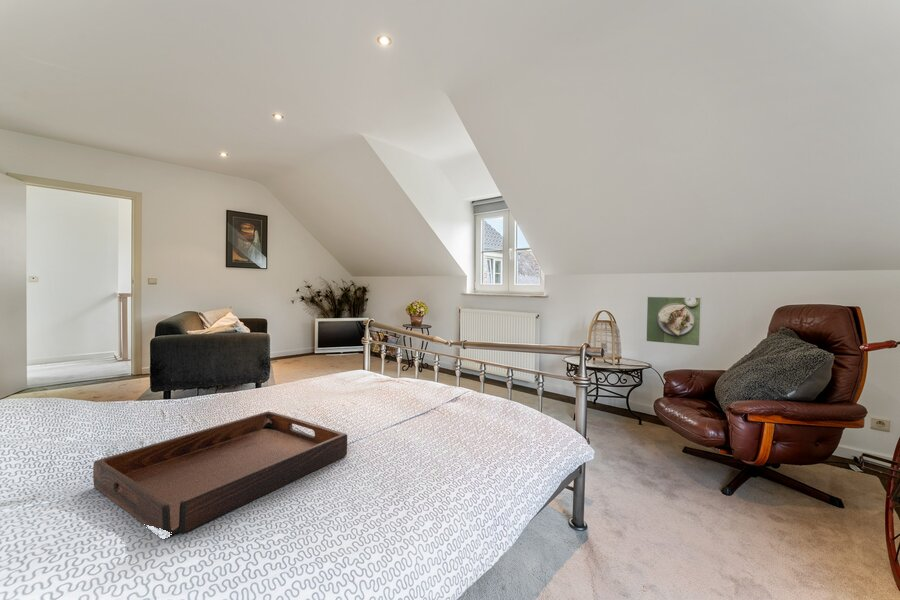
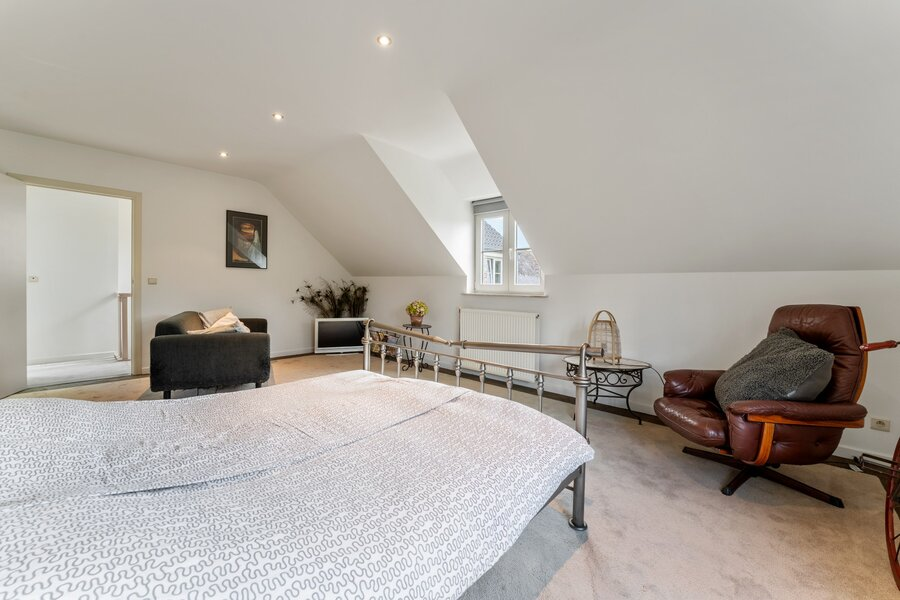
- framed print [645,296,703,347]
- serving tray [92,410,348,535]
